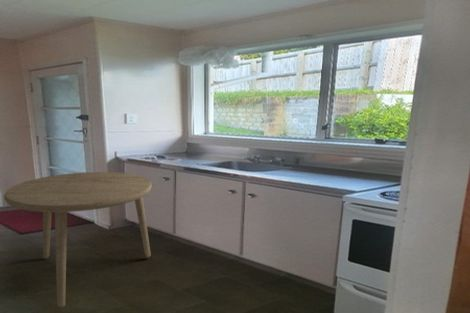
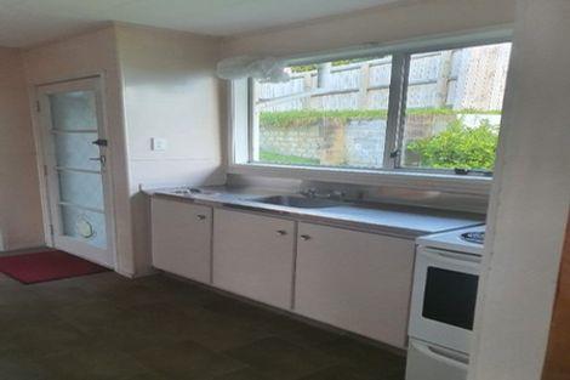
- dining table [3,171,153,308]
